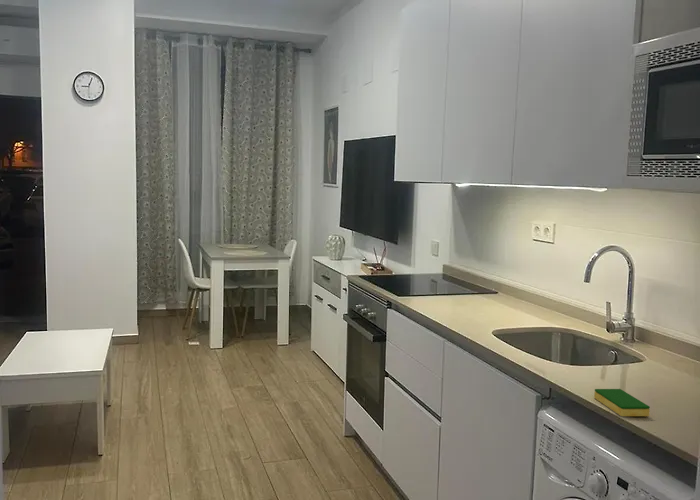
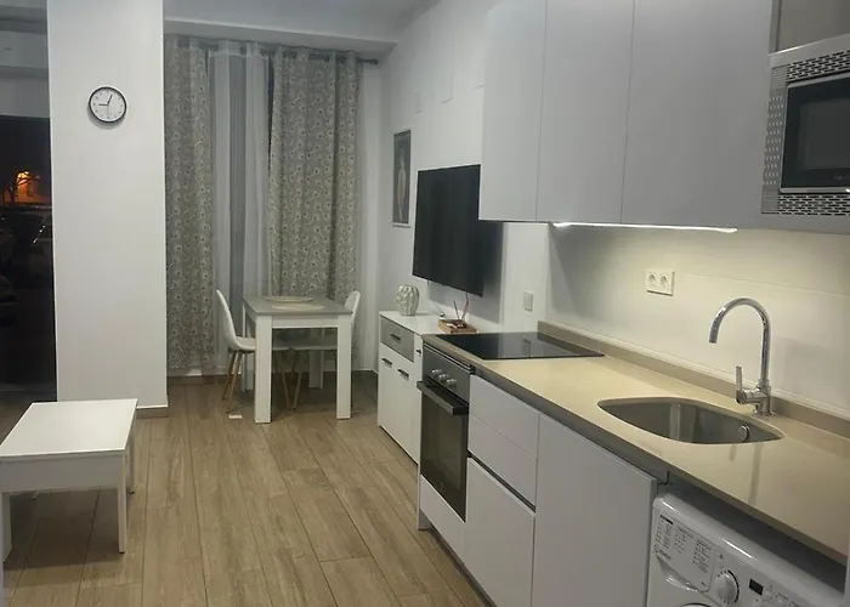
- dish sponge [593,388,651,417]
